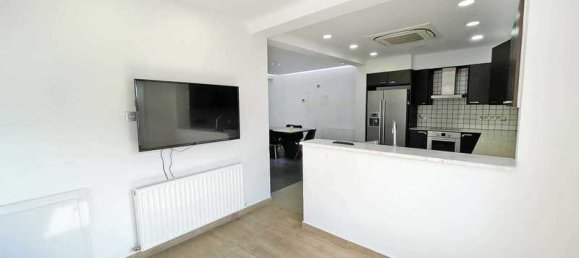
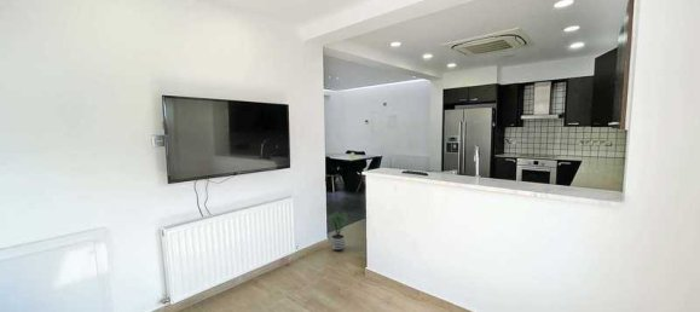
+ potted plant [325,210,348,253]
